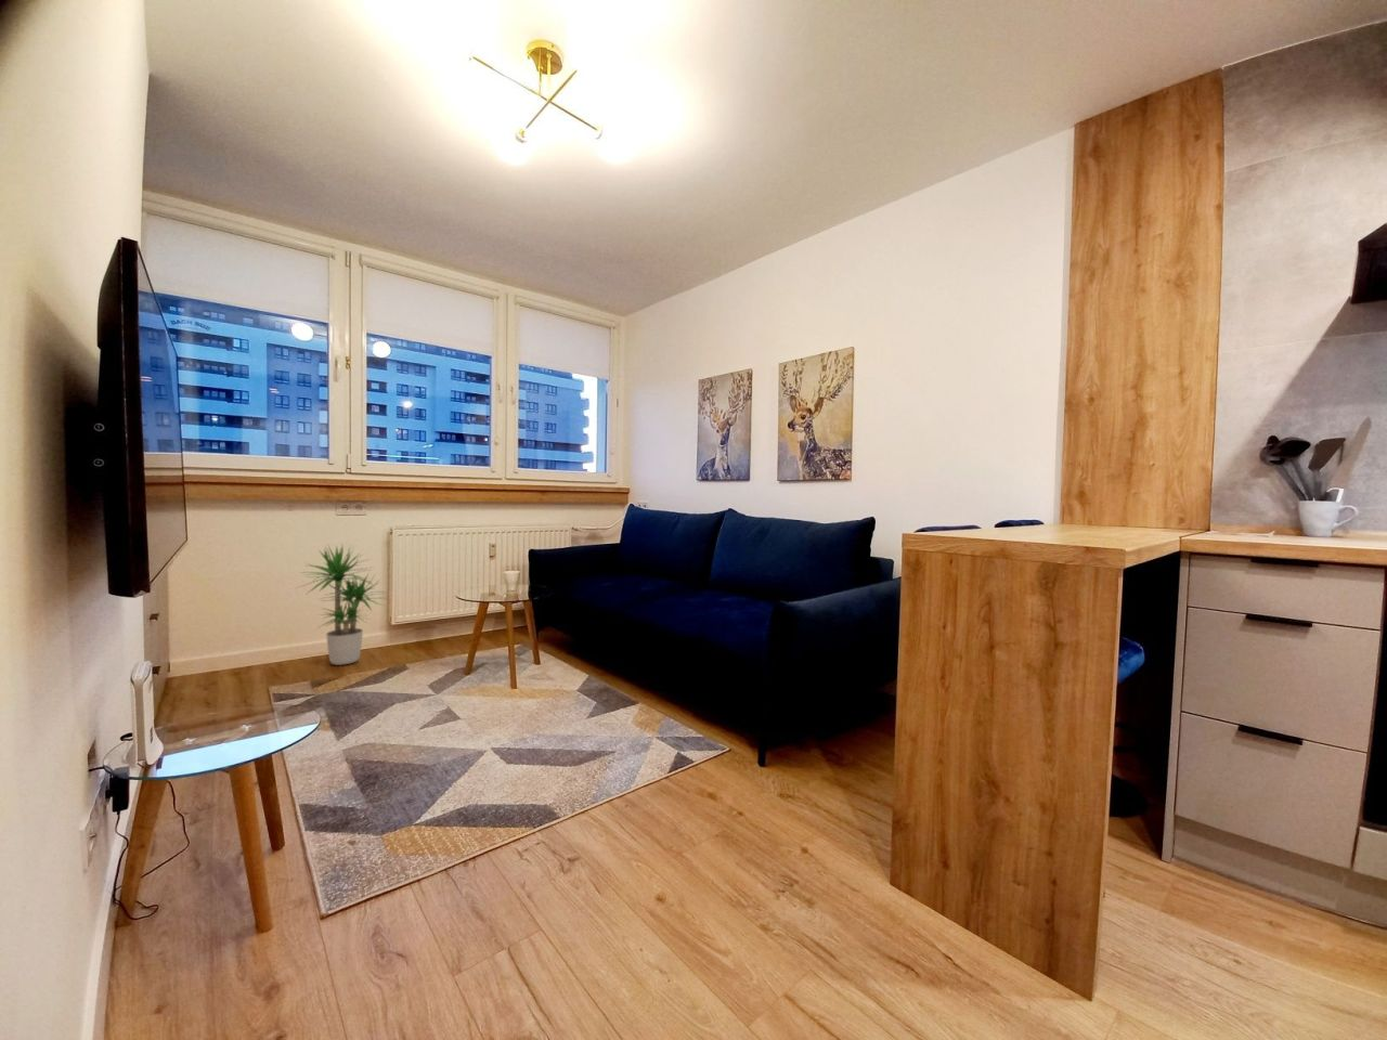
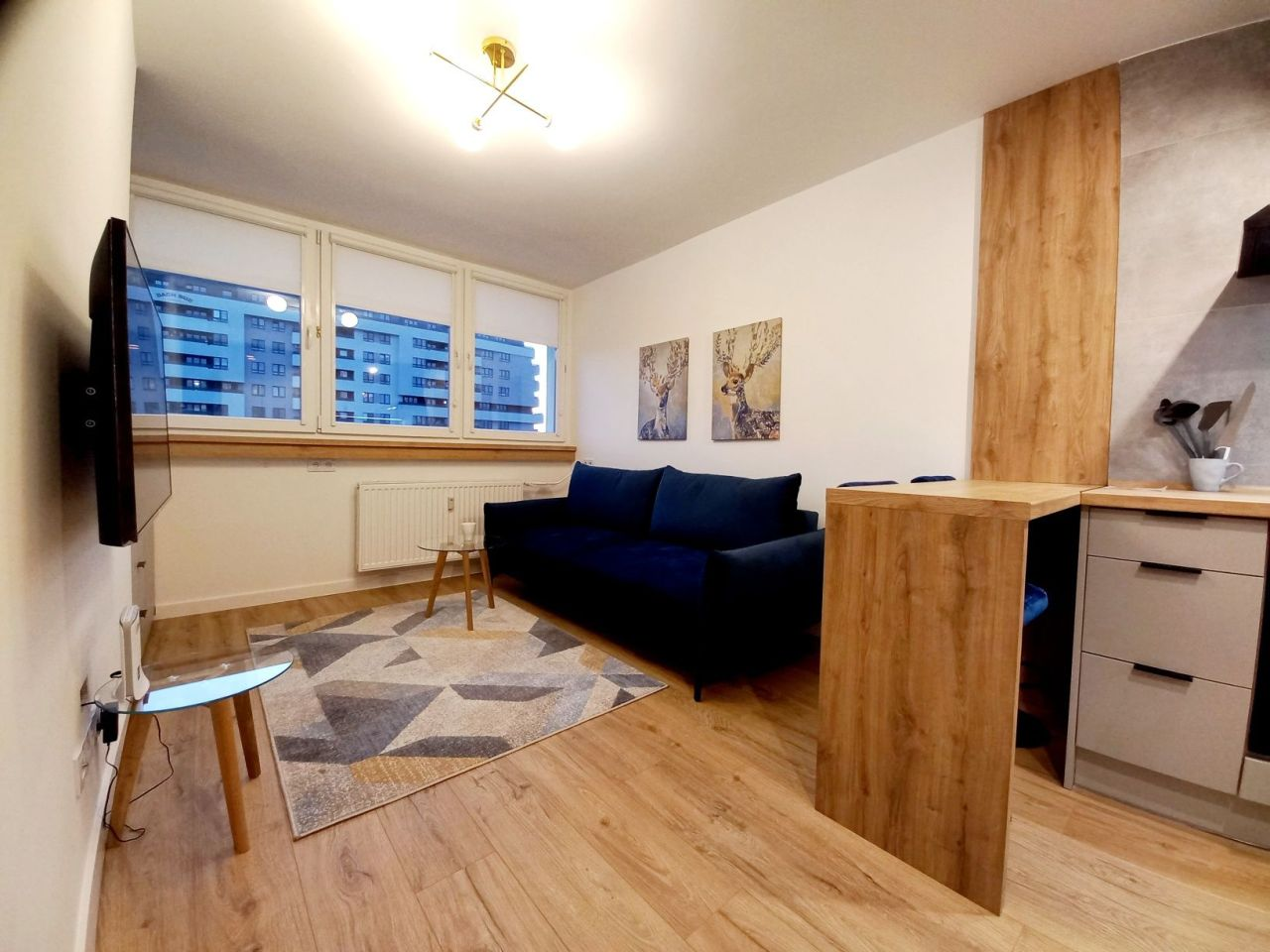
- potted plant [296,542,390,666]
